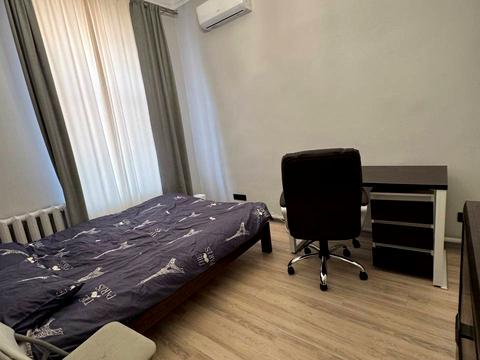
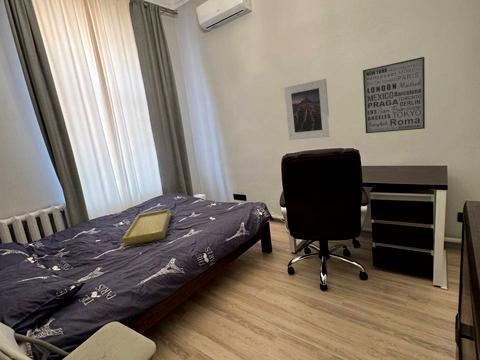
+ tray [121,208,172,247]
+ wall art [362,56,426,134]
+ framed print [283,78,331,141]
